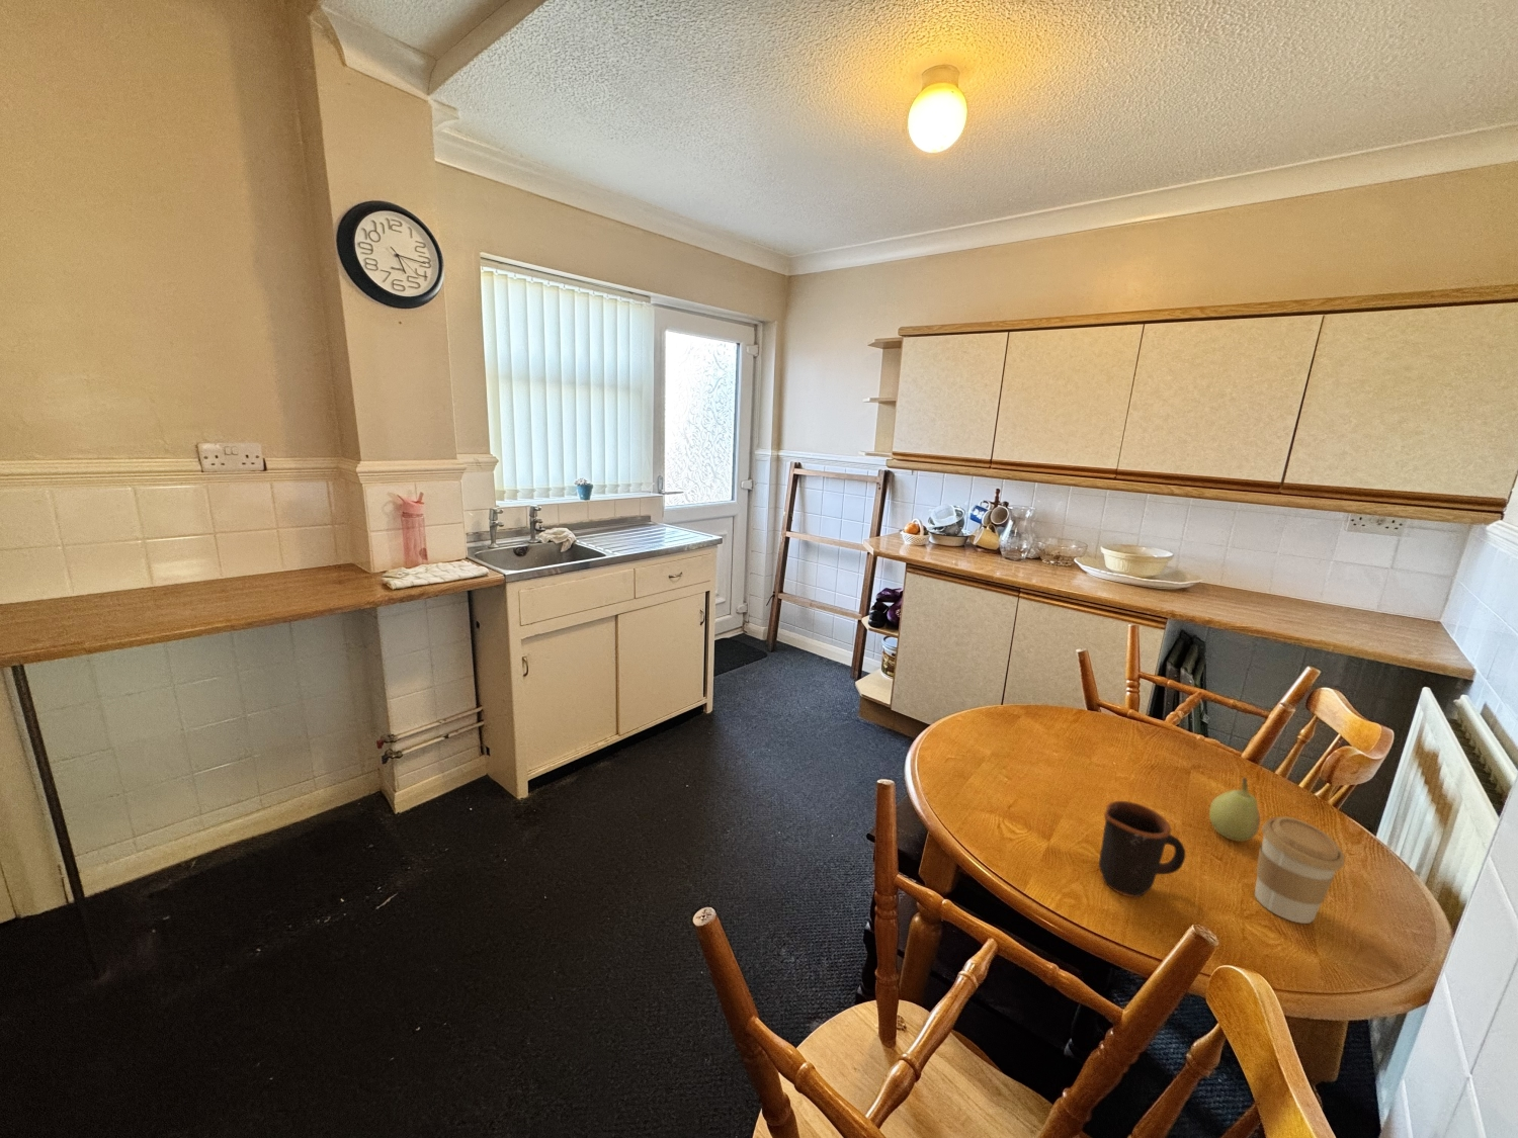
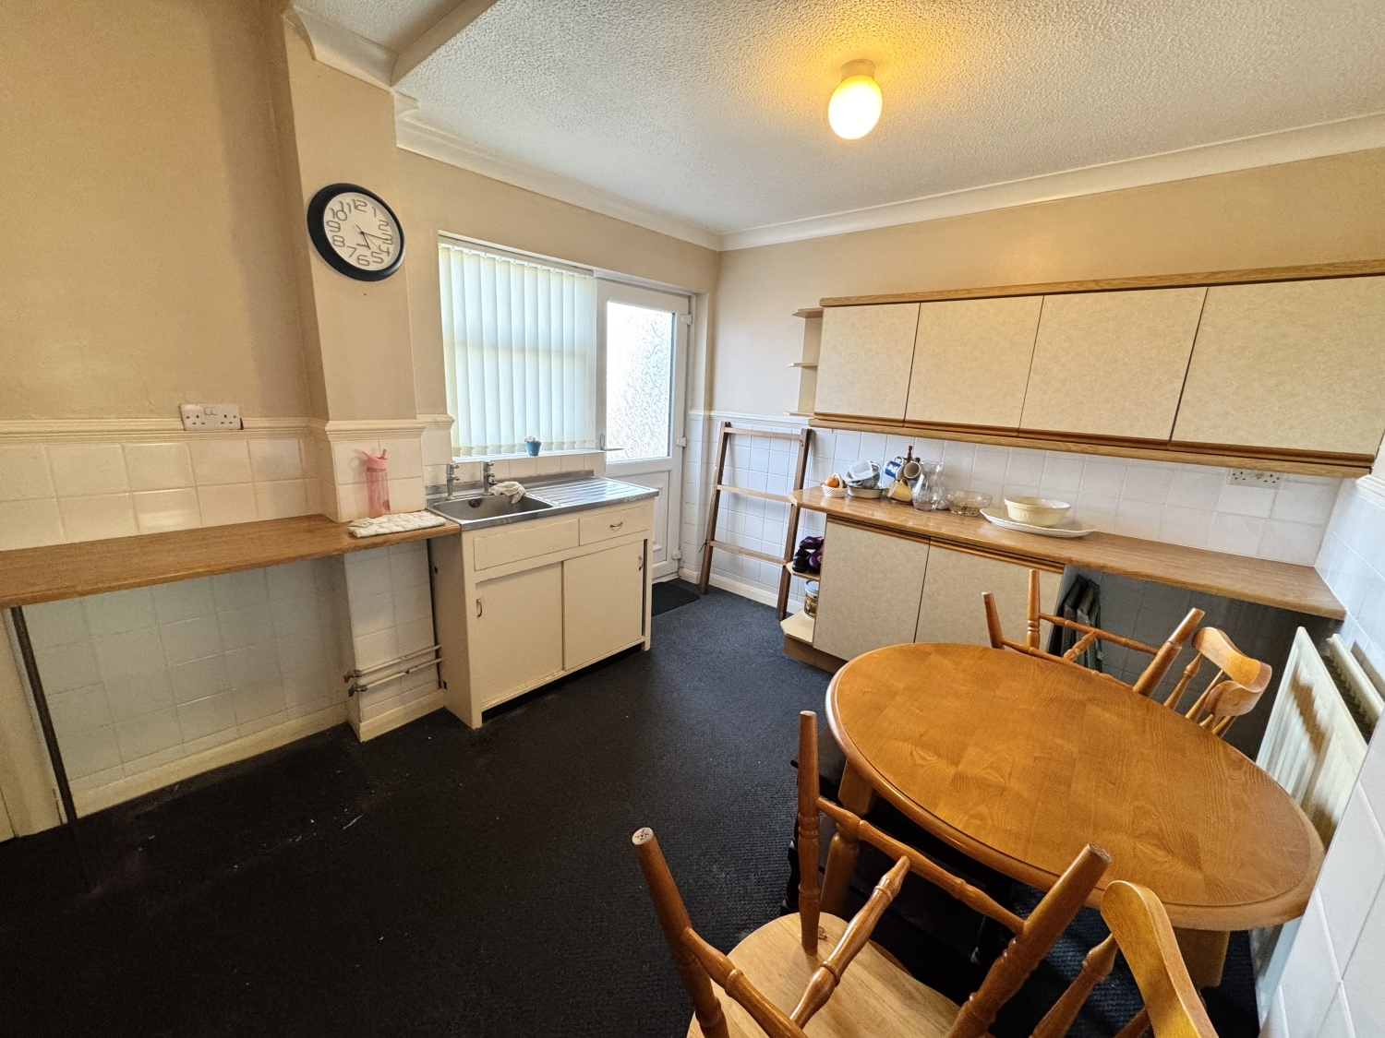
- mug [1098,800,1186,898]
- coffee cup [1254,815,1346,924]
- fruit [1208,777,1261,843]
